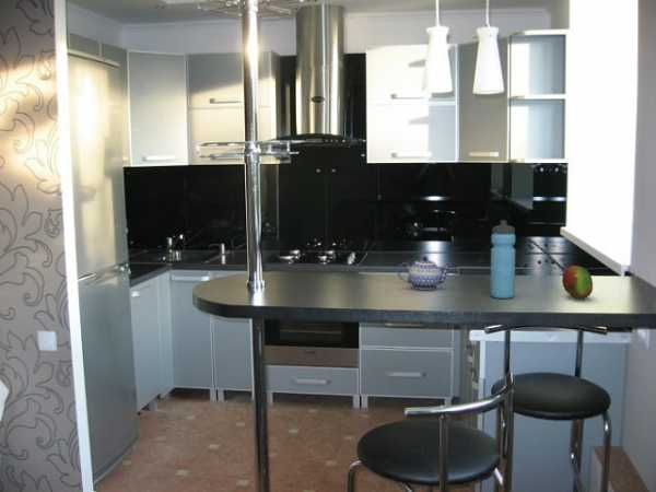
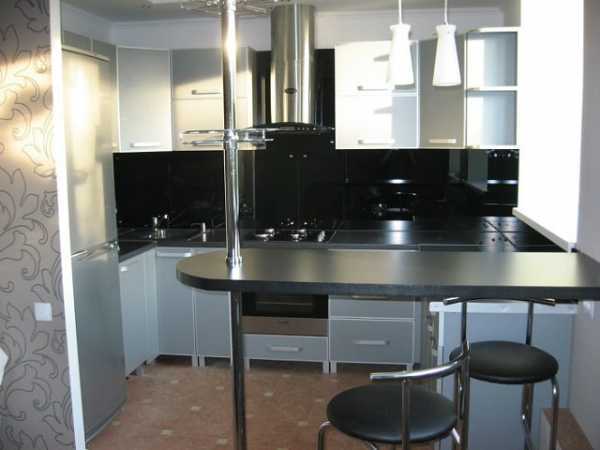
- water bottle [490,220,516,300]
- fruit [561,265,594,300]
- teapot [397,255,453,291]
